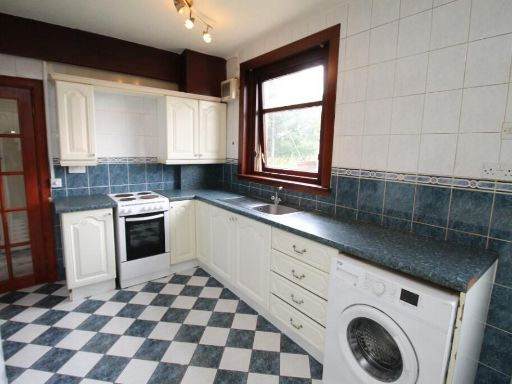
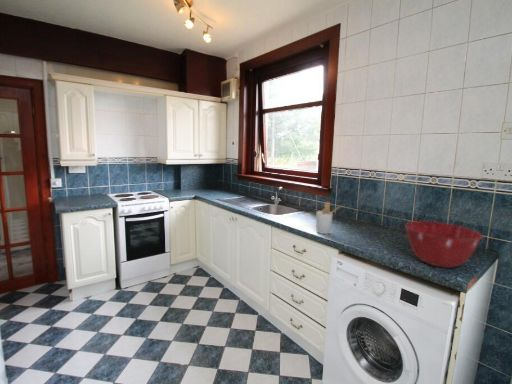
+ utensil holder [315,201,342,235]
+ mixing bowl [404,220,484,269]
